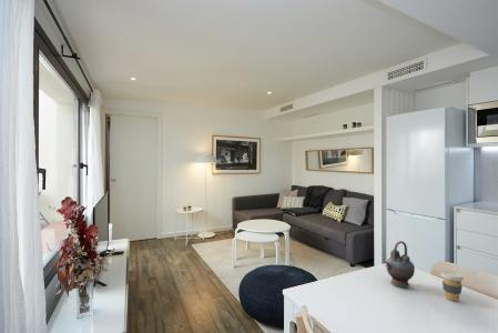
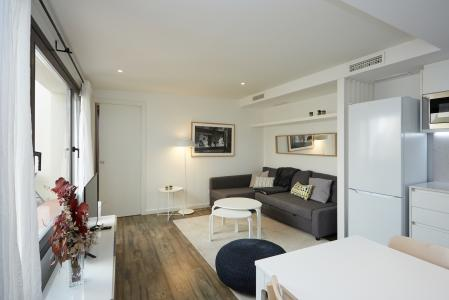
- coffee cup [439,270,465,302]
- teapot [384,240,416,289]
